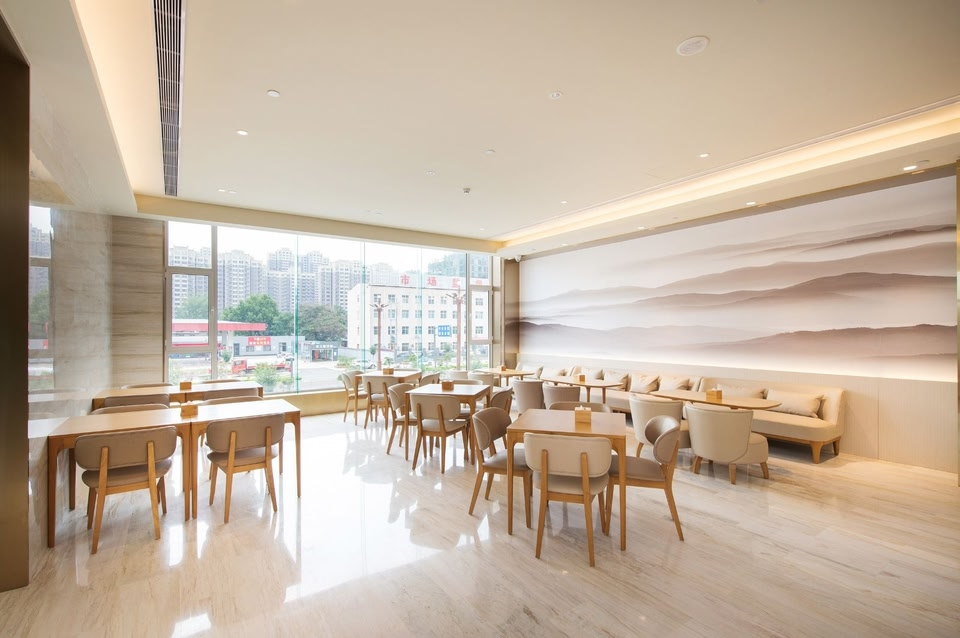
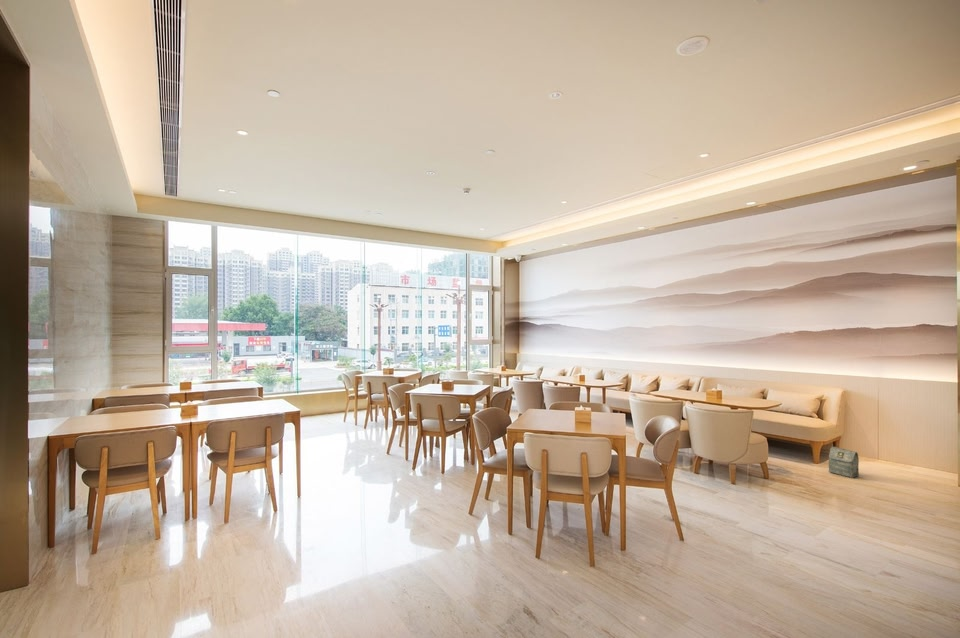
+ bag [828,446,860,479]
